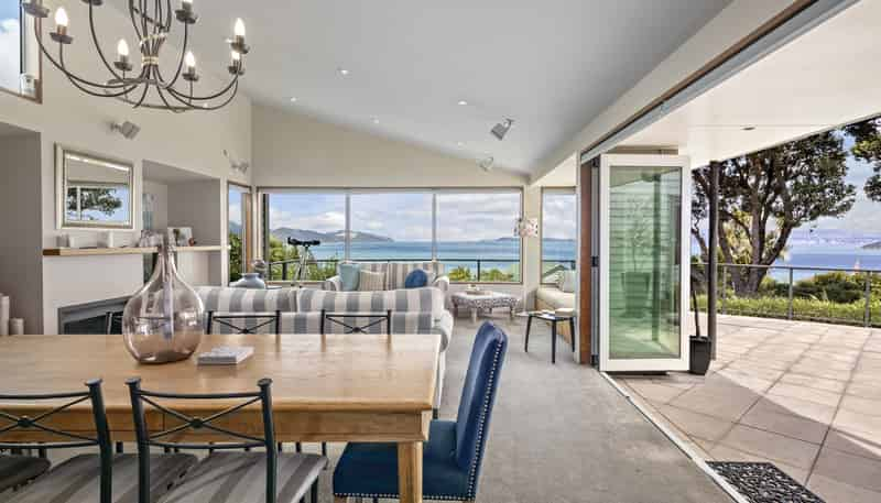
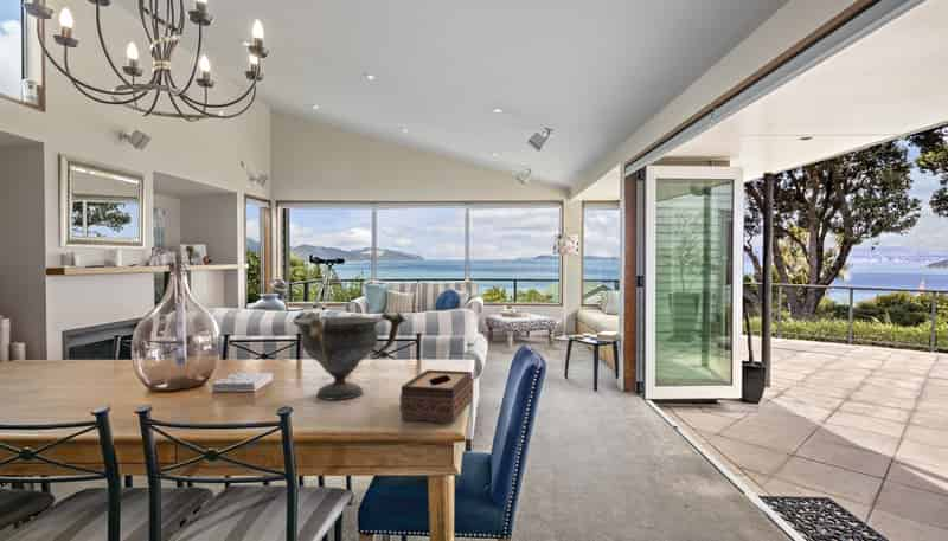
+ tissue box [399,368,474,425]
+ decorative bowl [293,310,408,400]
